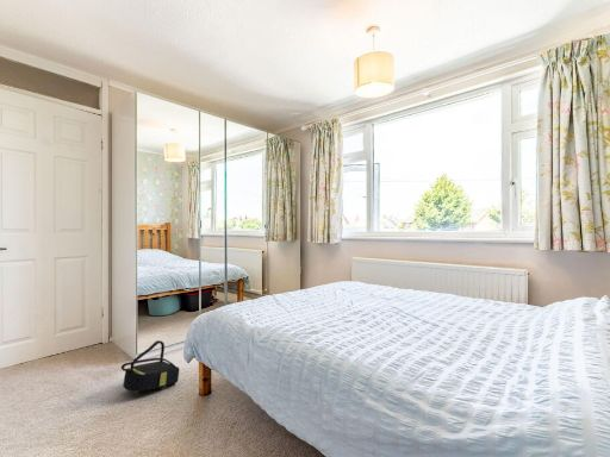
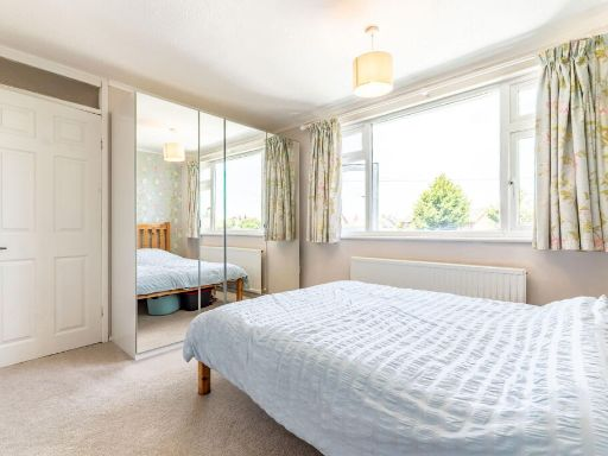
- backpack [120,339,181,394]
